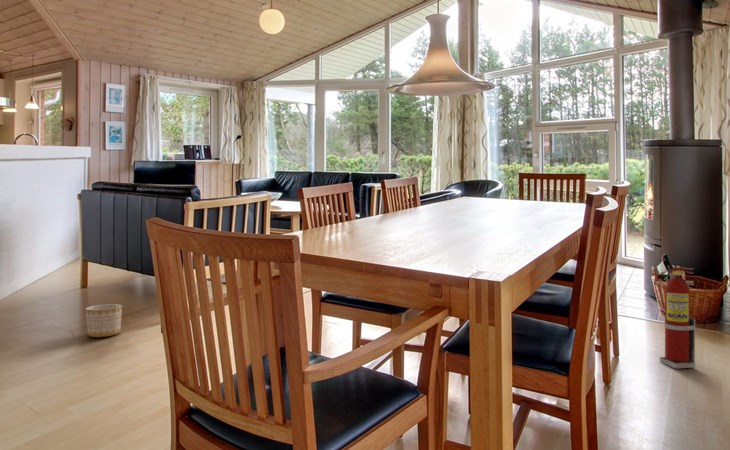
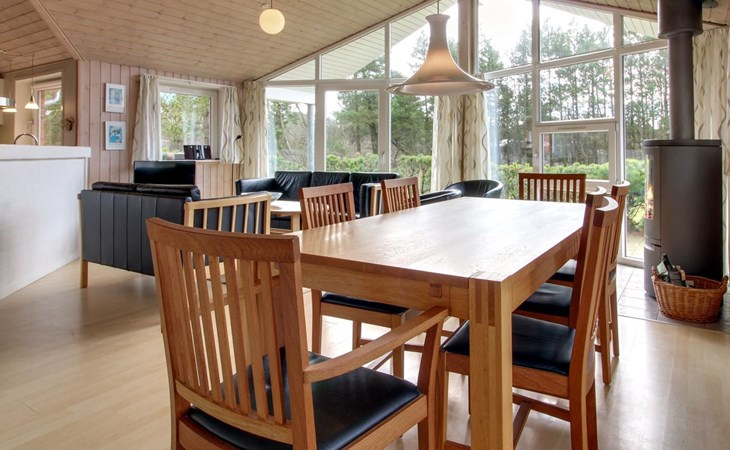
- fire extinguisher [659,267,696,370]
- planter [85,303,123,338]
